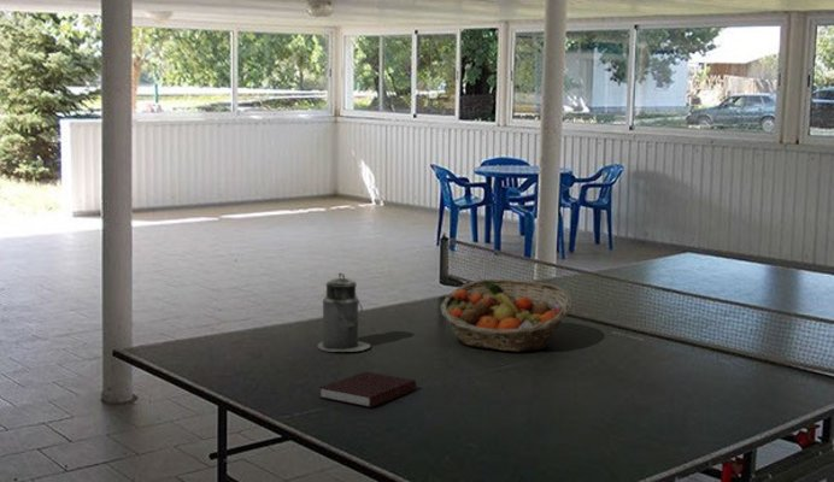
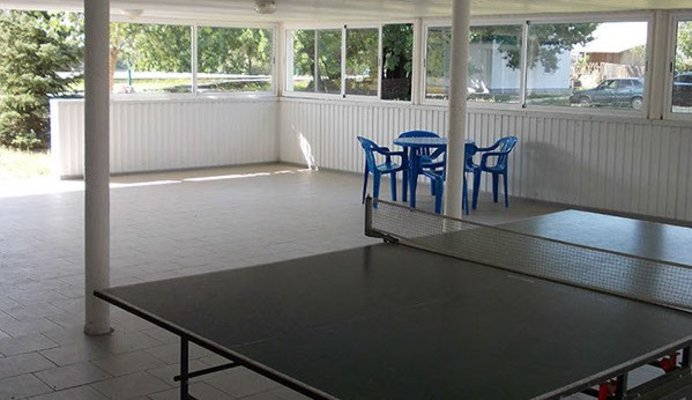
- fruit basket [439,278,572,353]
- notebook [318,371,417,408]
- canister [317,272,371,353]
